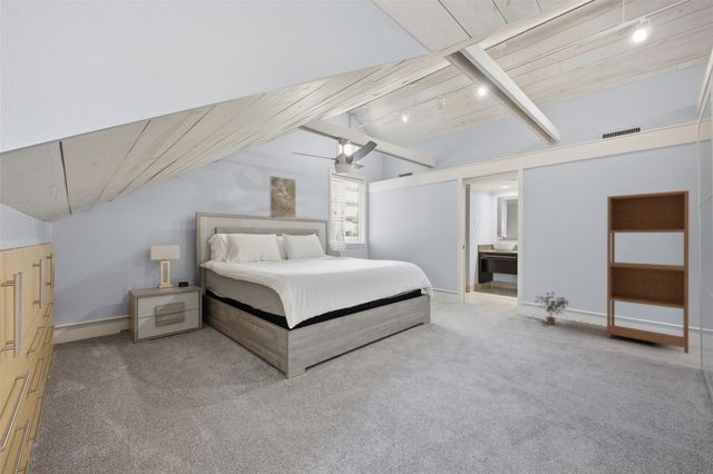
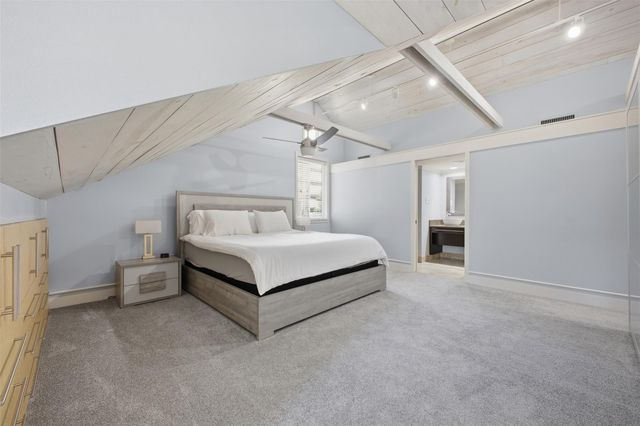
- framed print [268,175,297,220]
- bookcase [606,189,690,355]
- potted plant [534,290,569,326]
